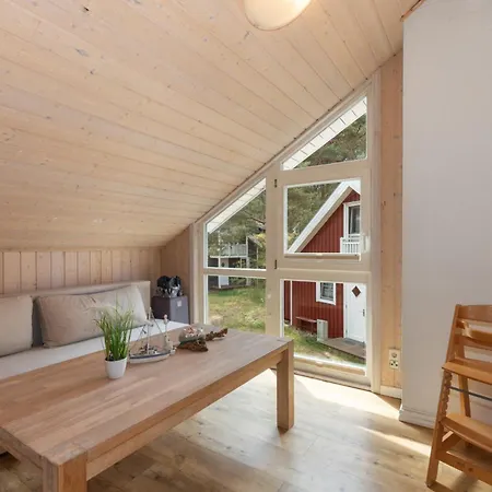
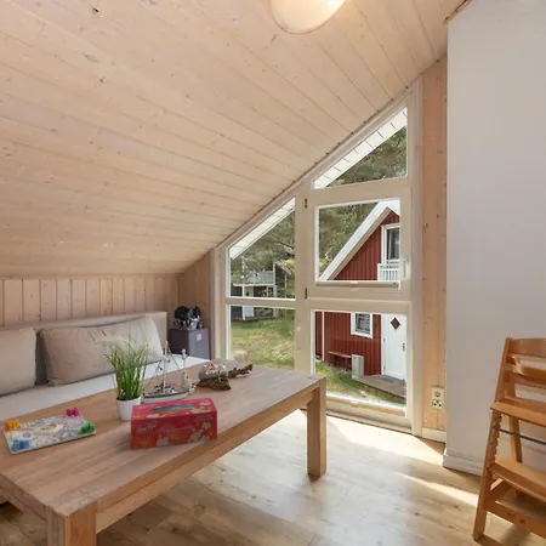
+ board game [1,405,97,455]
+ tissue box [130,397,218,451]
